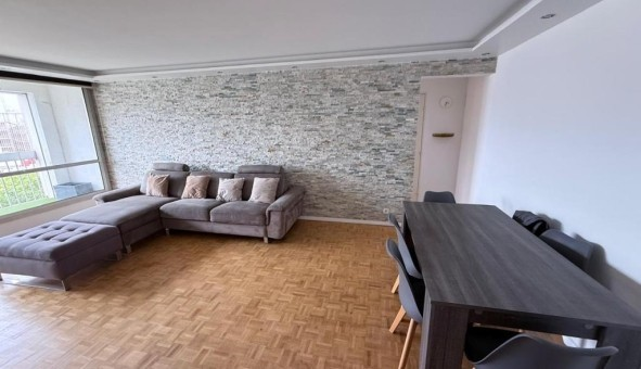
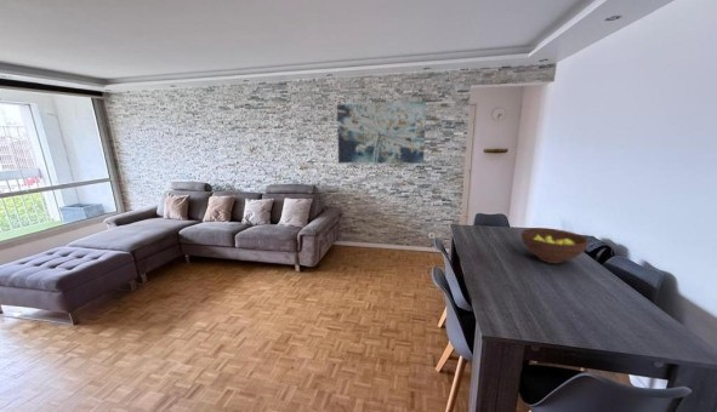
+ wall art [336,99,427,165]
+ fruit bowl [520,227,590,264]
